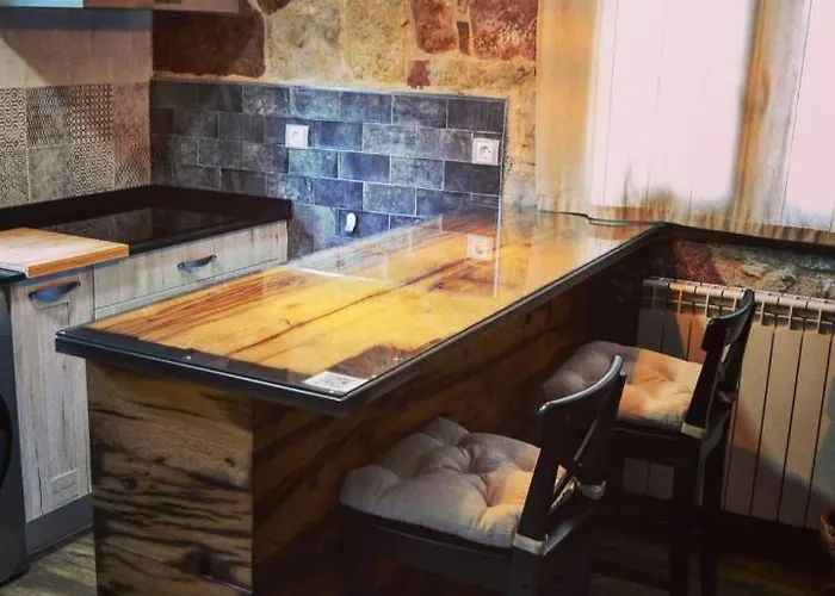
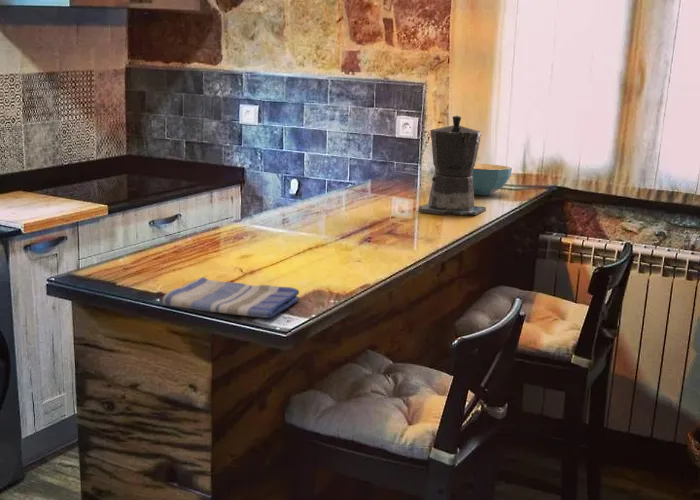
+ cereal bowl [472,163,513,196]
+ dish towel [162,276,301,319]
+ coffee maker [417,115,487,216]
